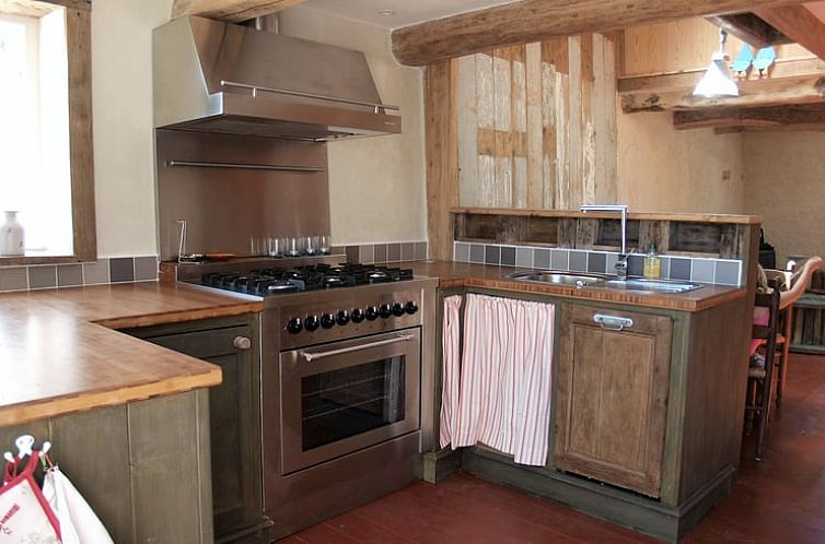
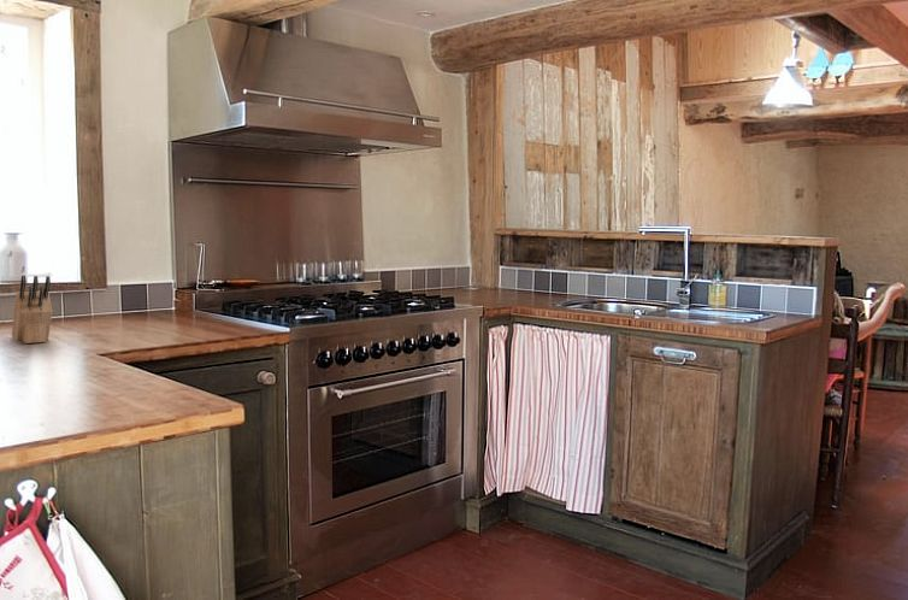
+ knife block [11,275,53,345]
